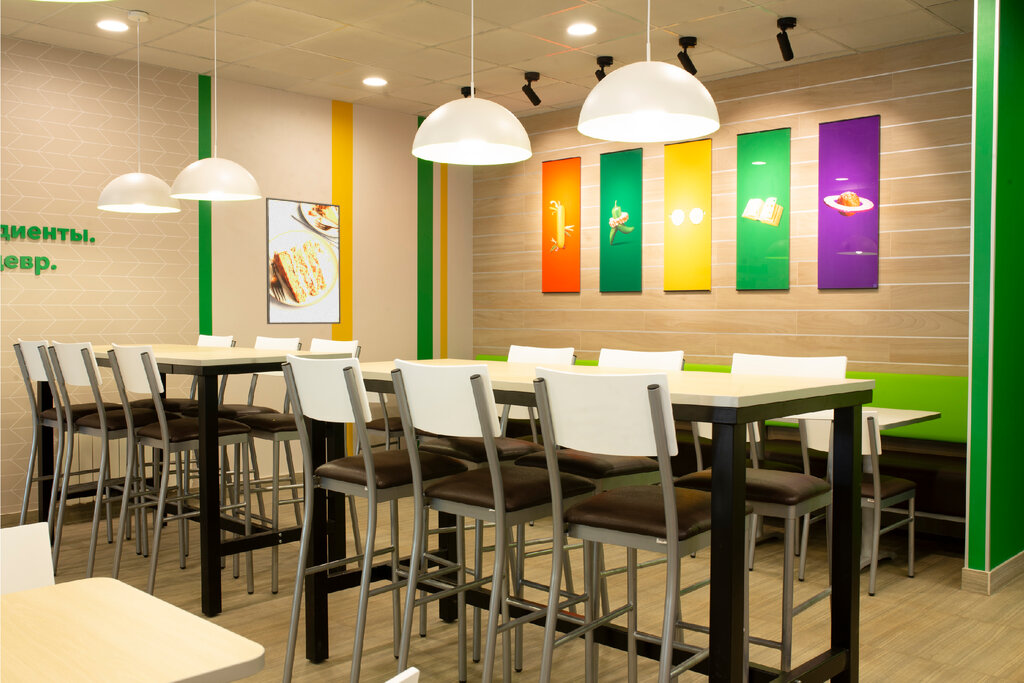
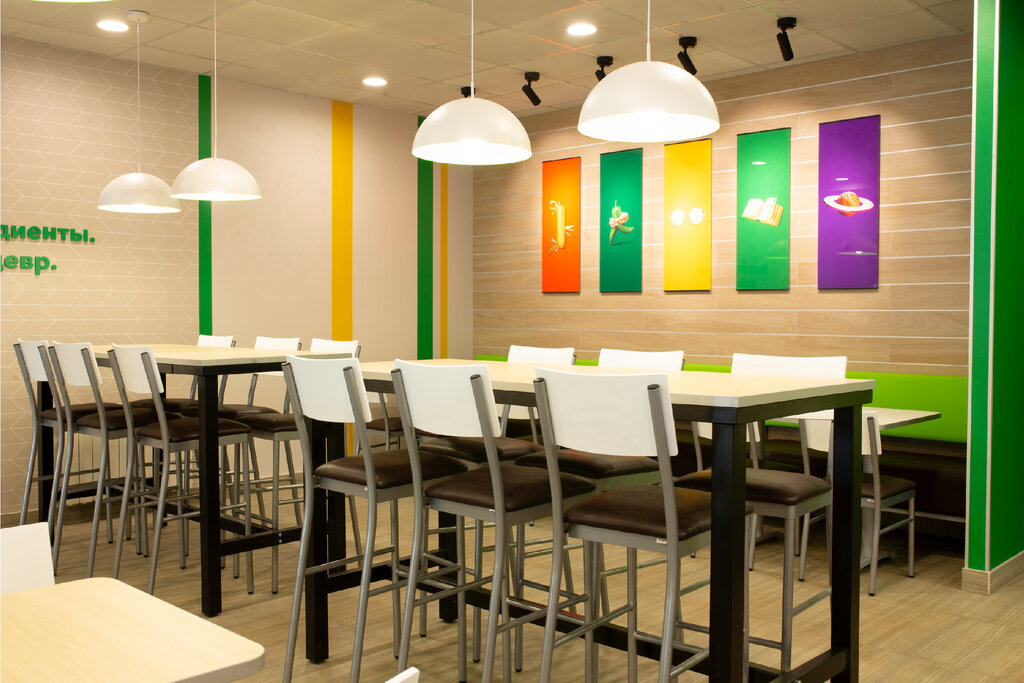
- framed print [265,197,341,325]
